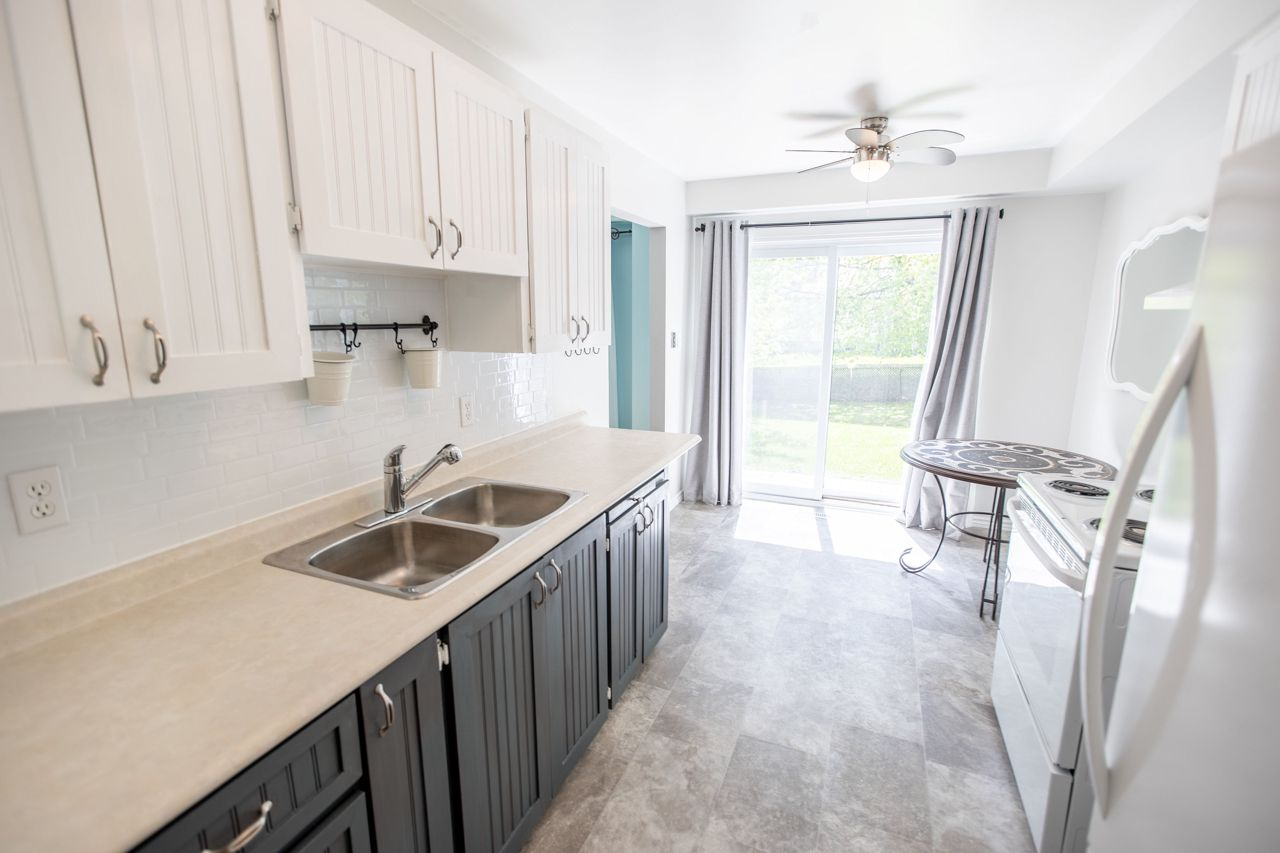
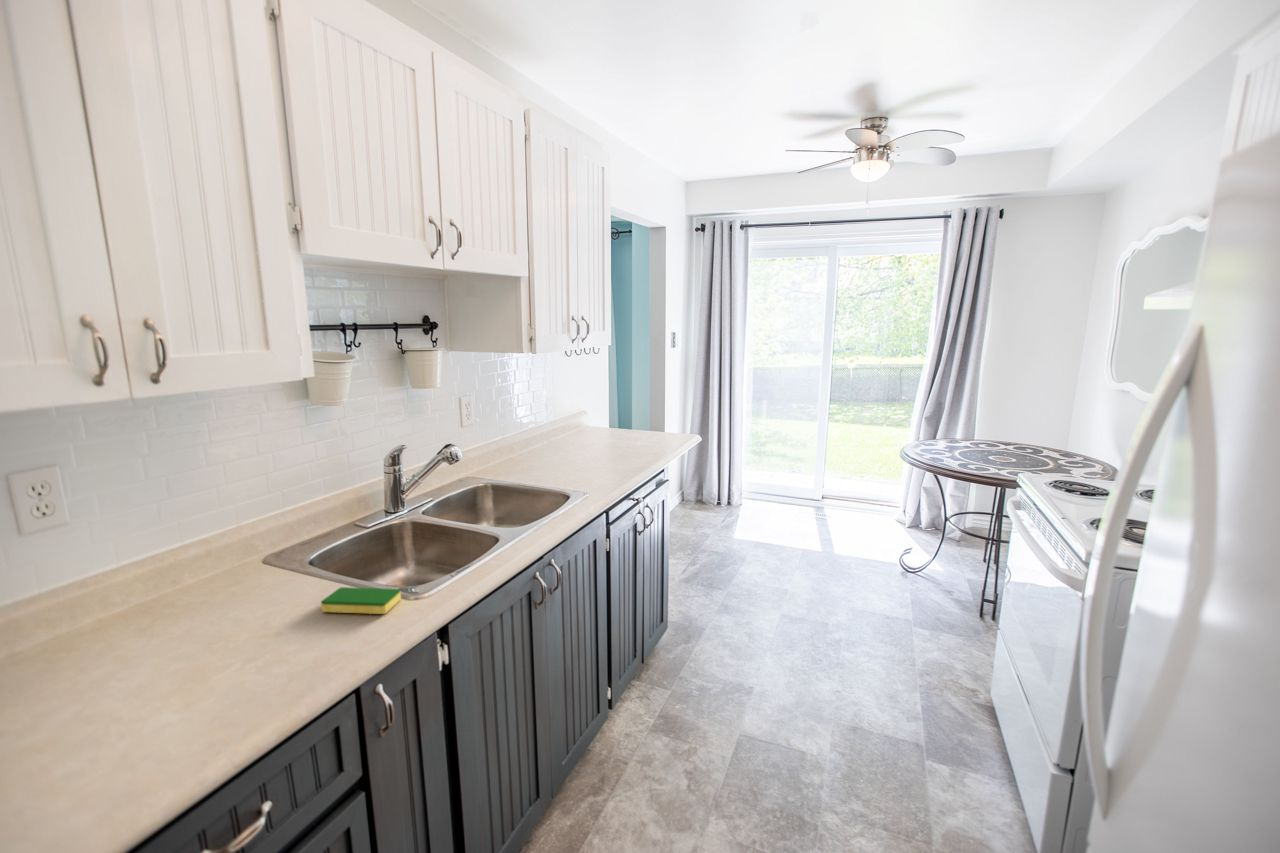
+ dish sponge [320,586,402,615]
